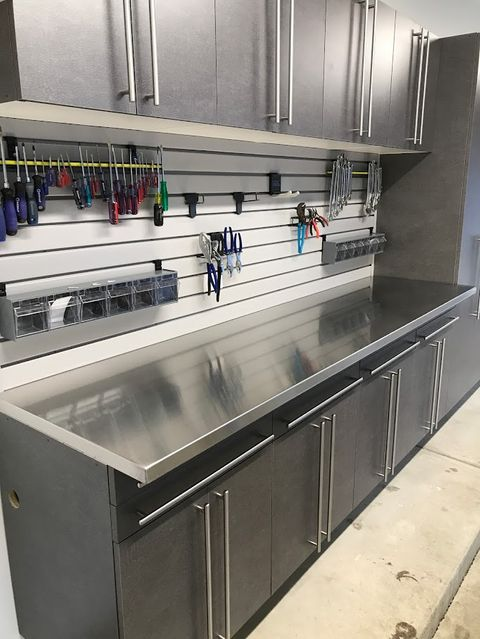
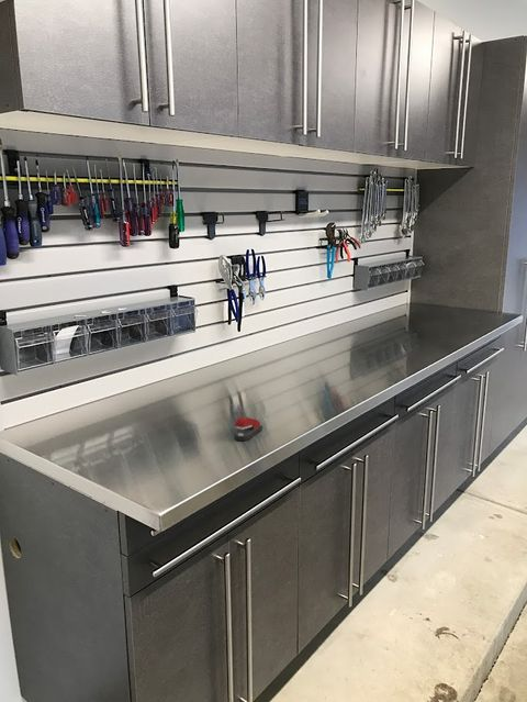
+ stapler [234,416,264,442]
